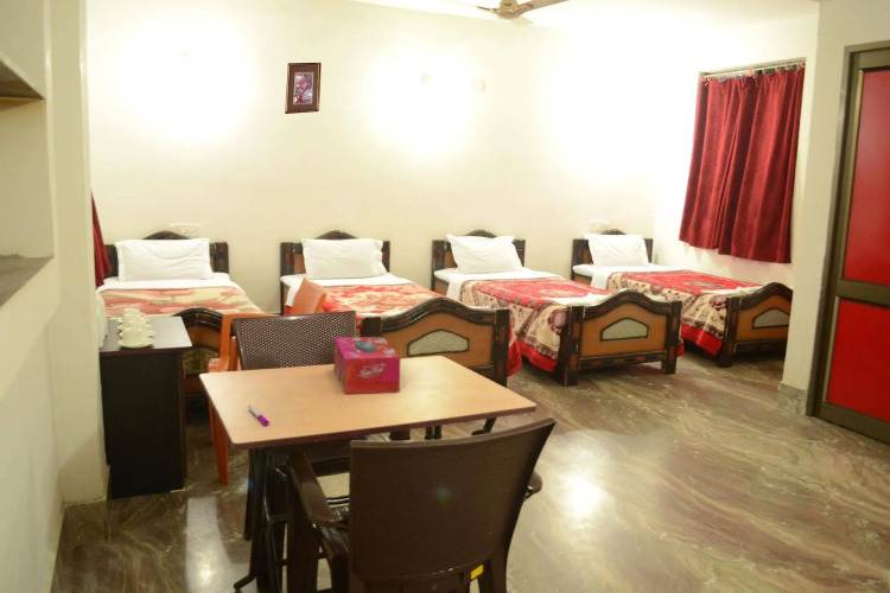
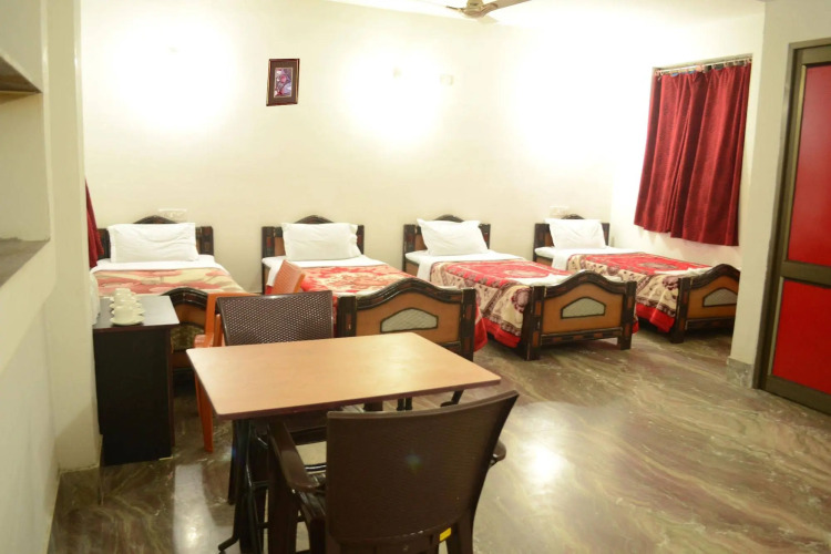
- pen [247,404,271,427]
- tissue box [333,336,401,395]
